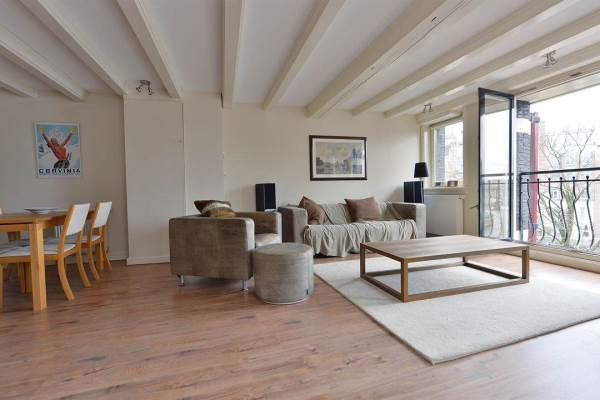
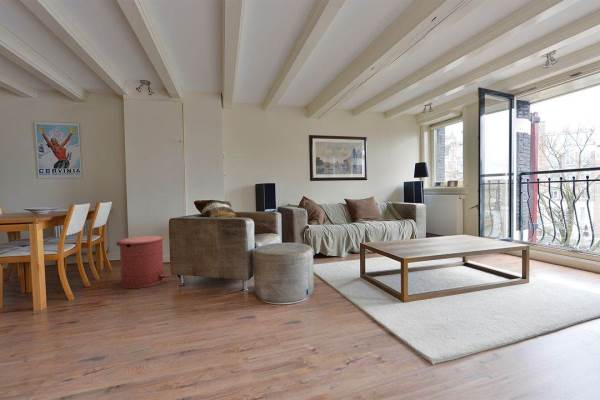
+ trash can [115,235,170,289]
